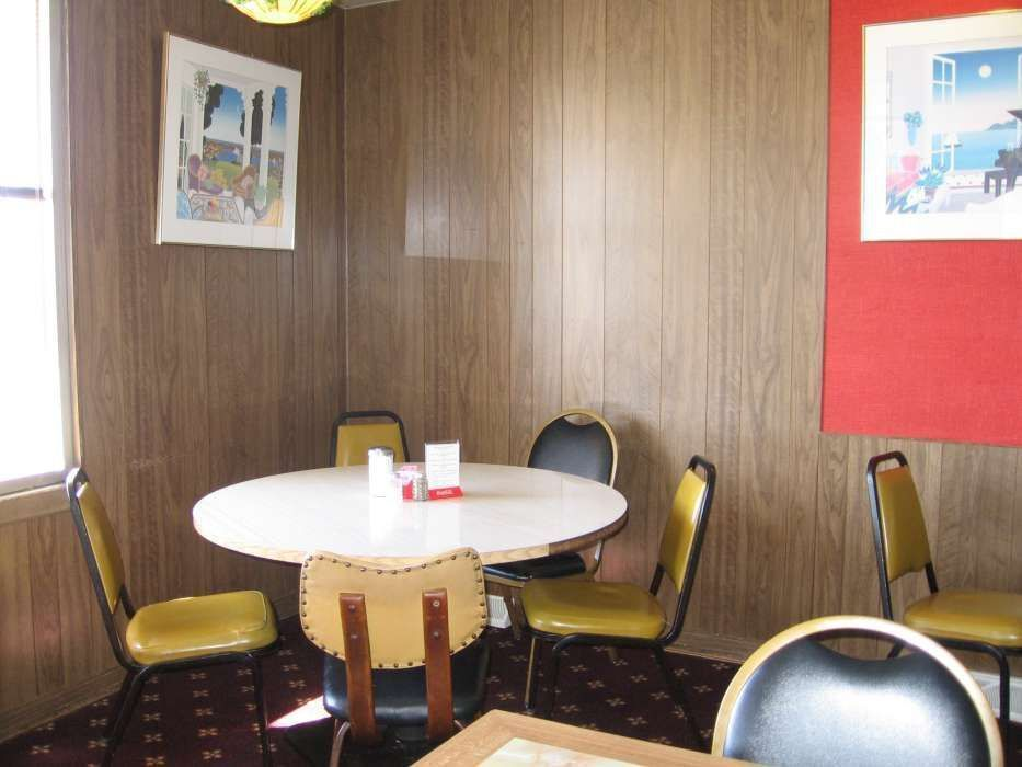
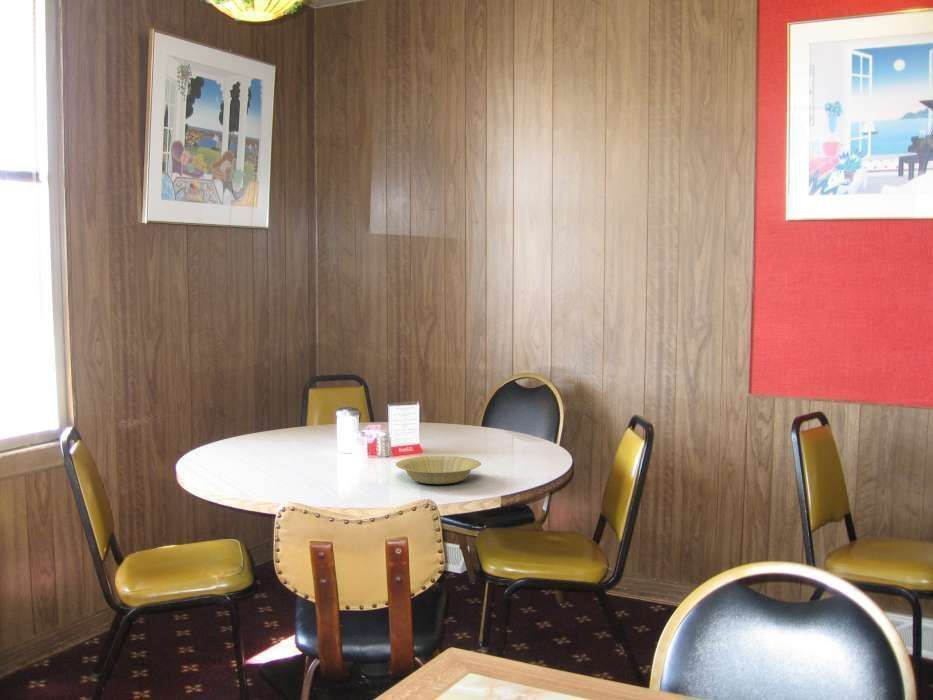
+ bowl [395,455,482,485]
